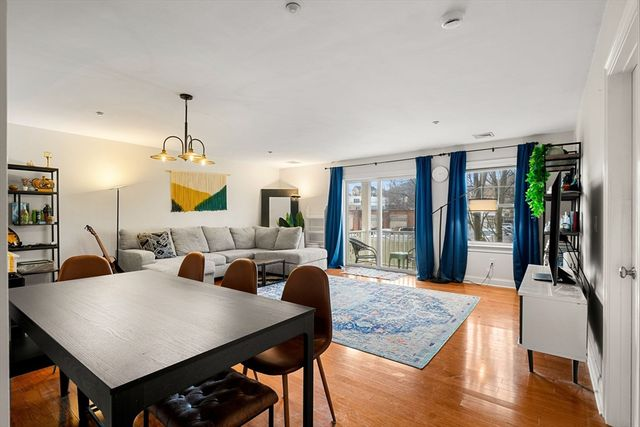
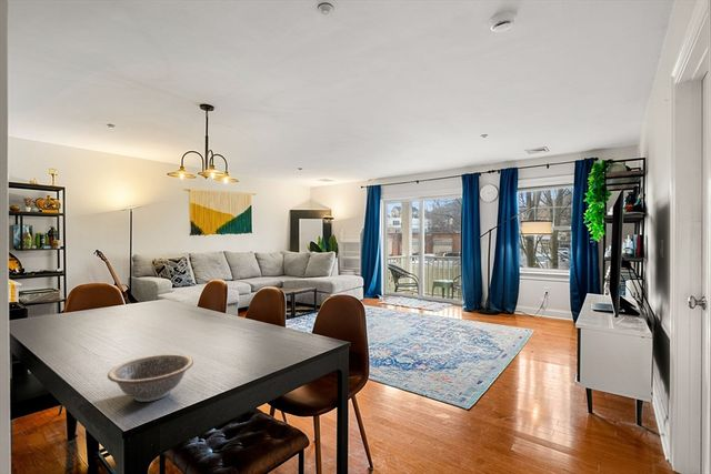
+ decorative bowl [107,353,194,403]
